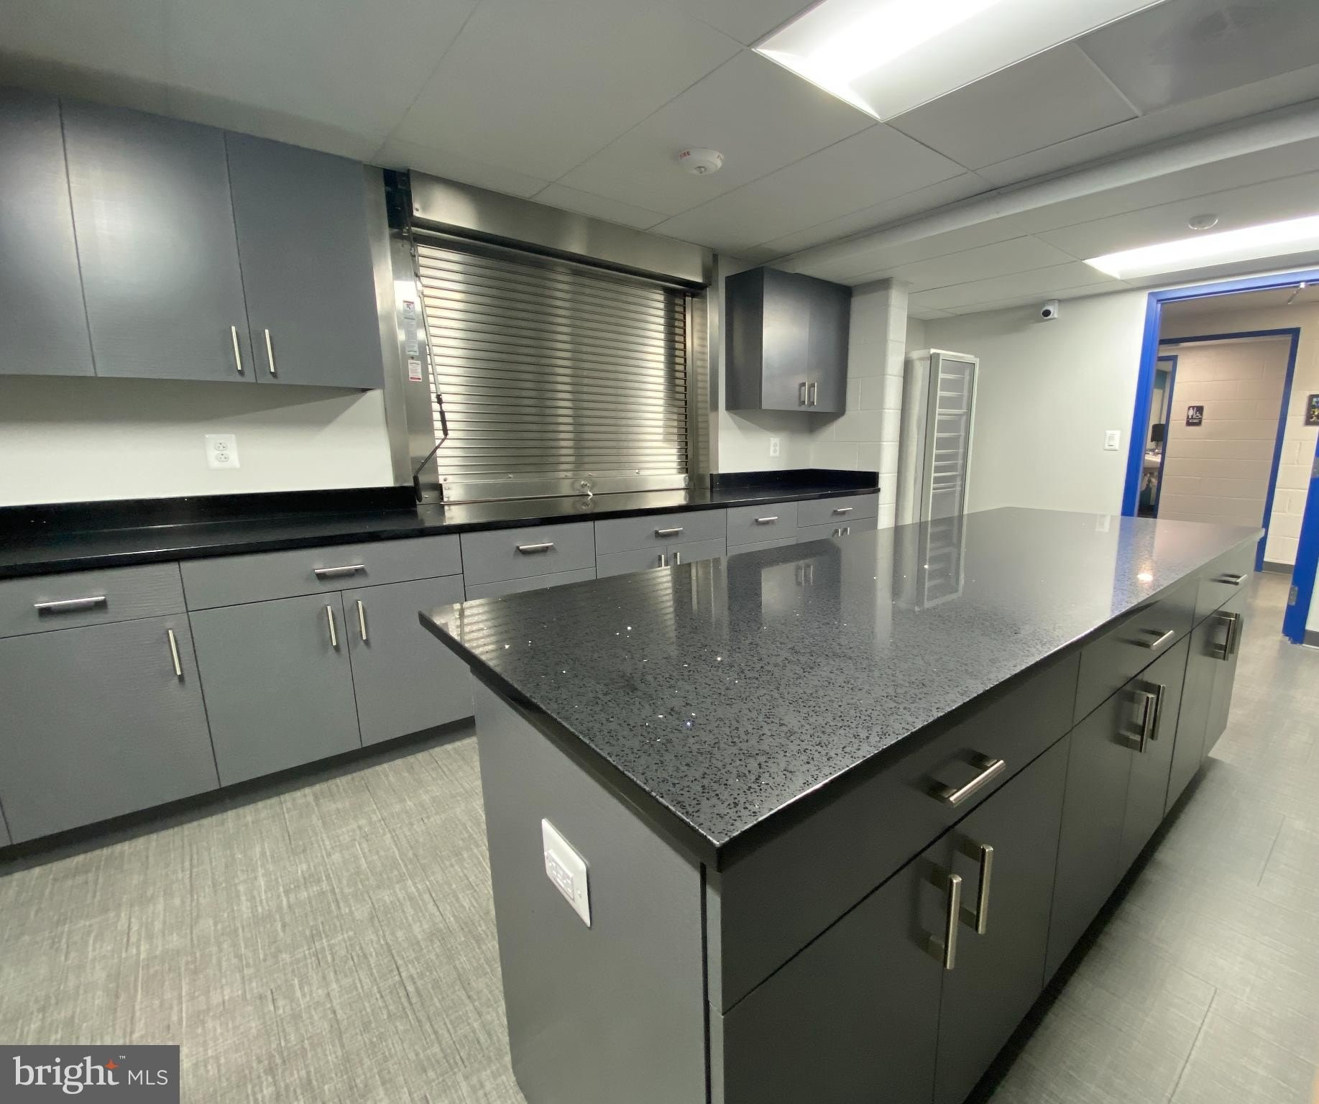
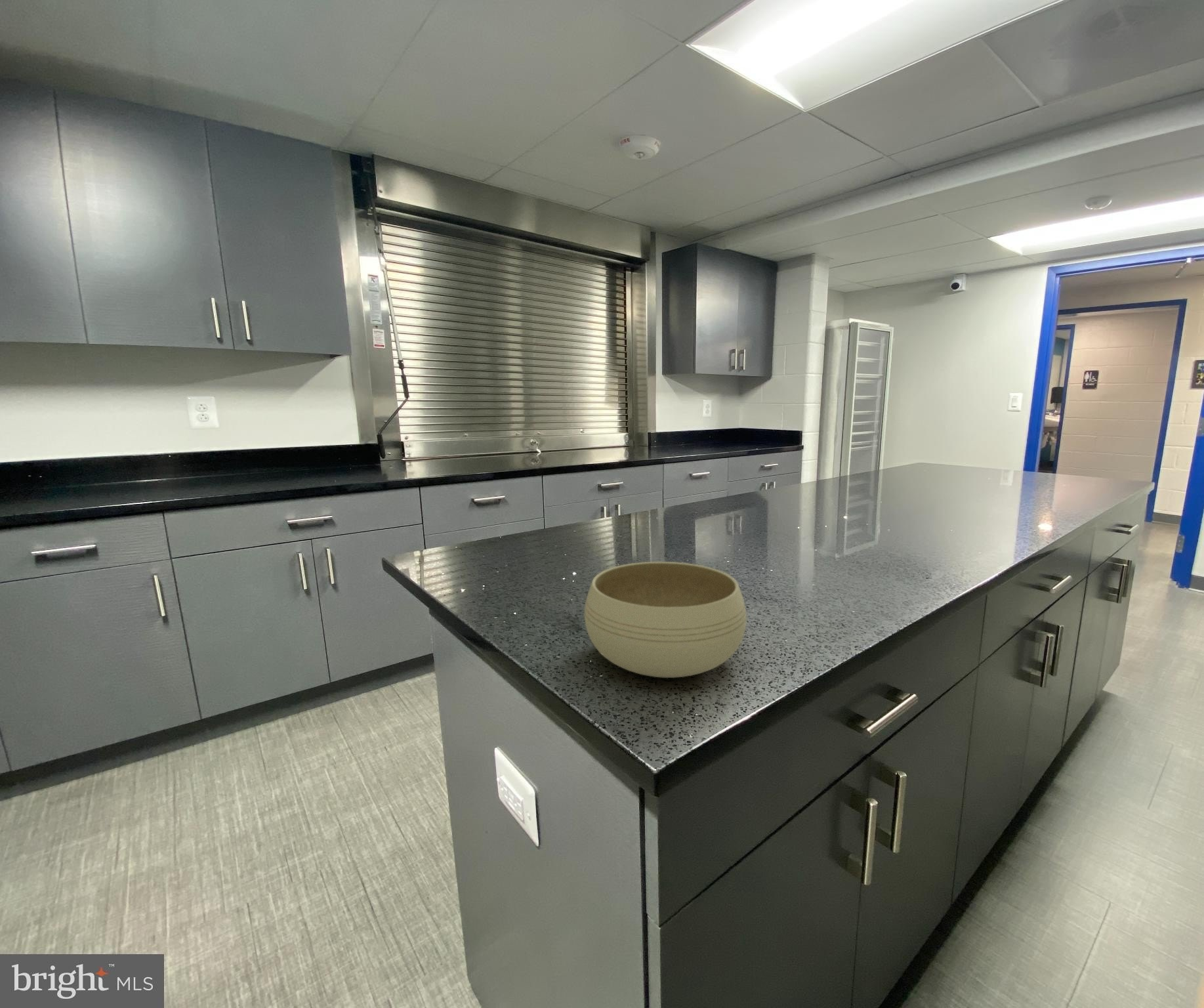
+ bowl [584,561,747,679]
